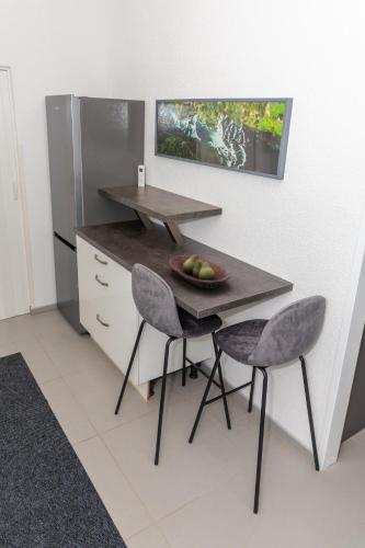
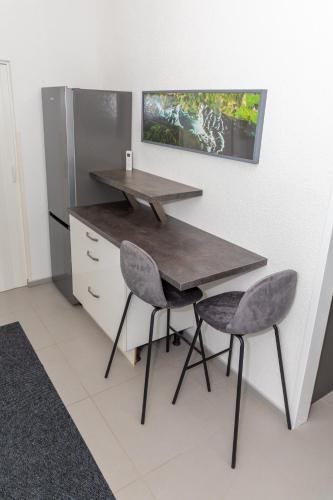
- fruit bowl [168,253,231,290]
